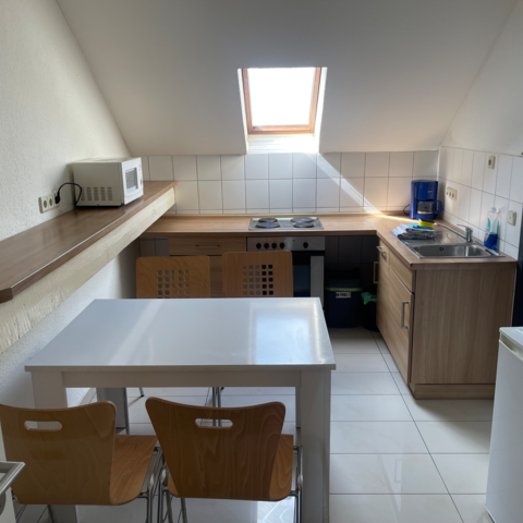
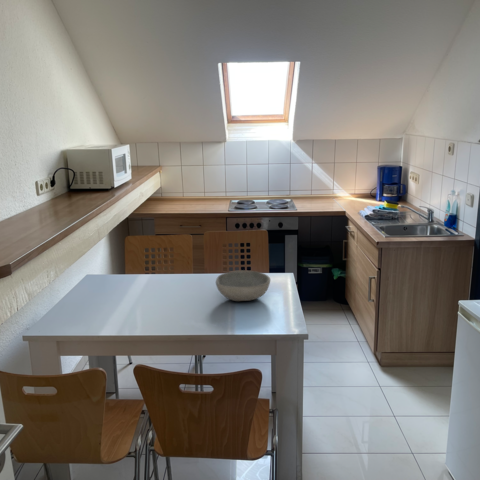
+ bowl [215,269,271,302]
